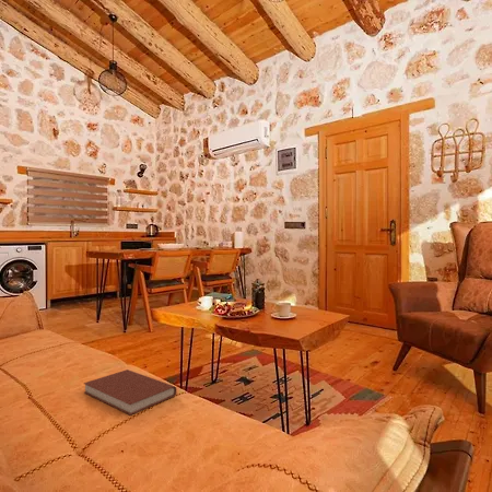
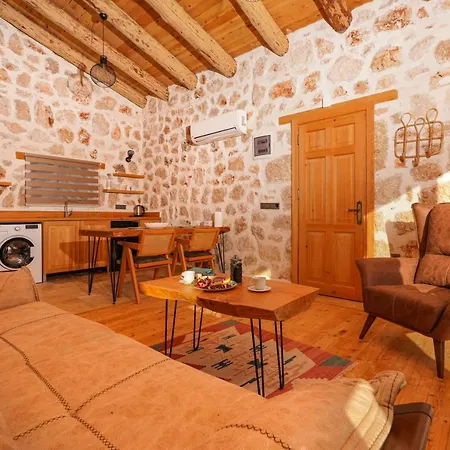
- book [83,368,177,415]
